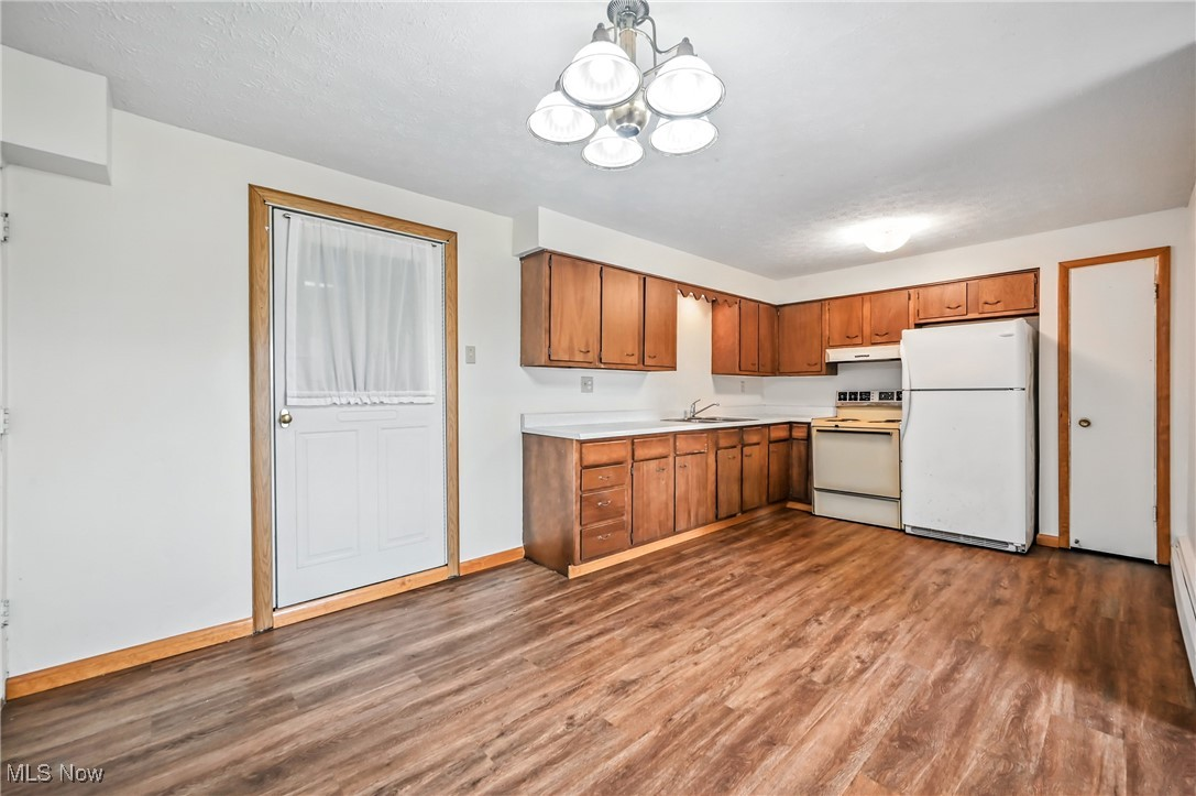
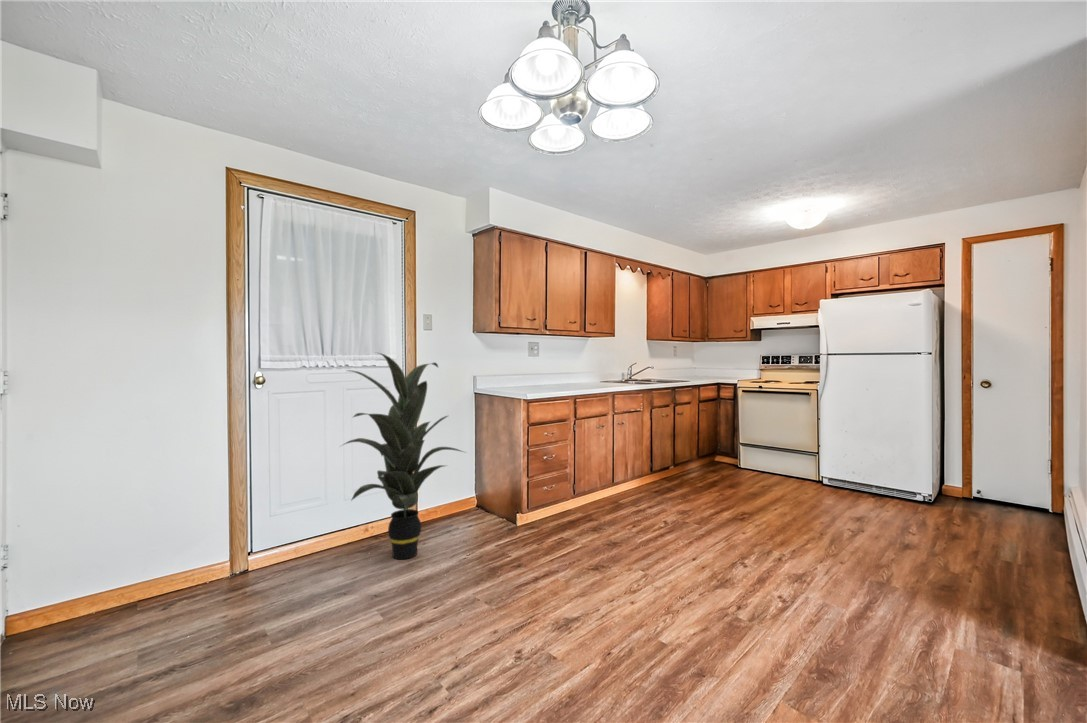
+ indoor plant [340,351,468,560]
